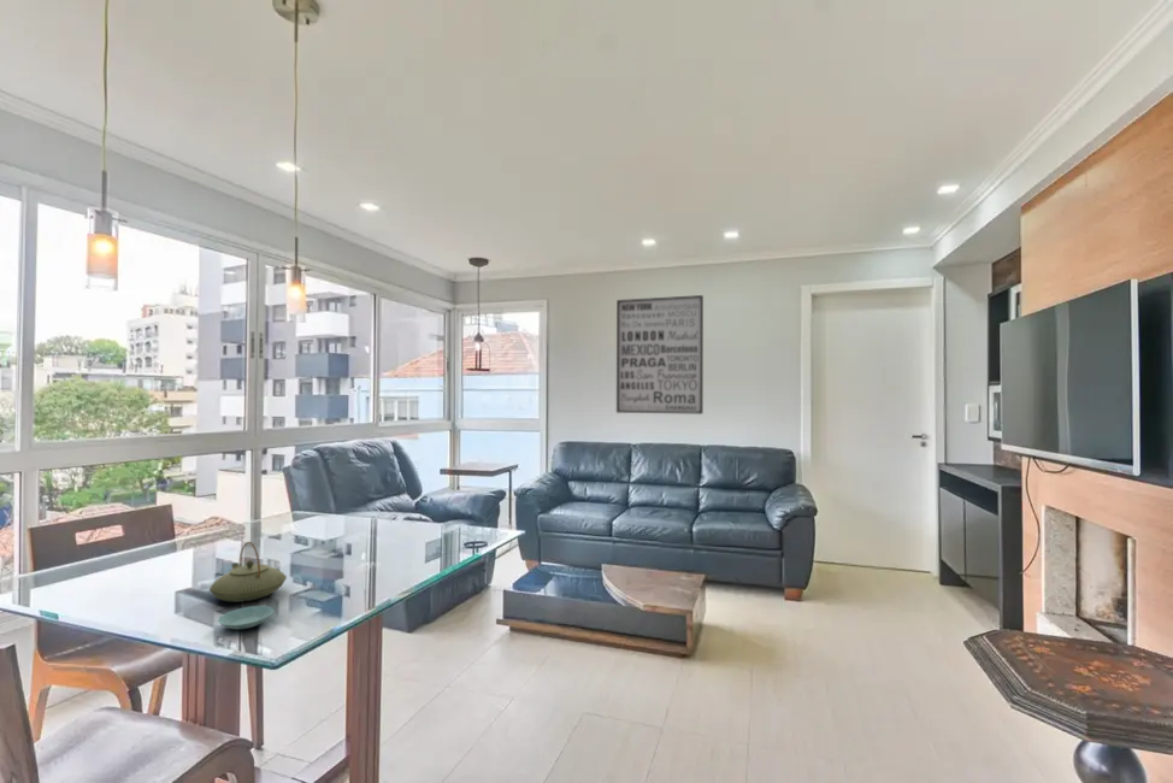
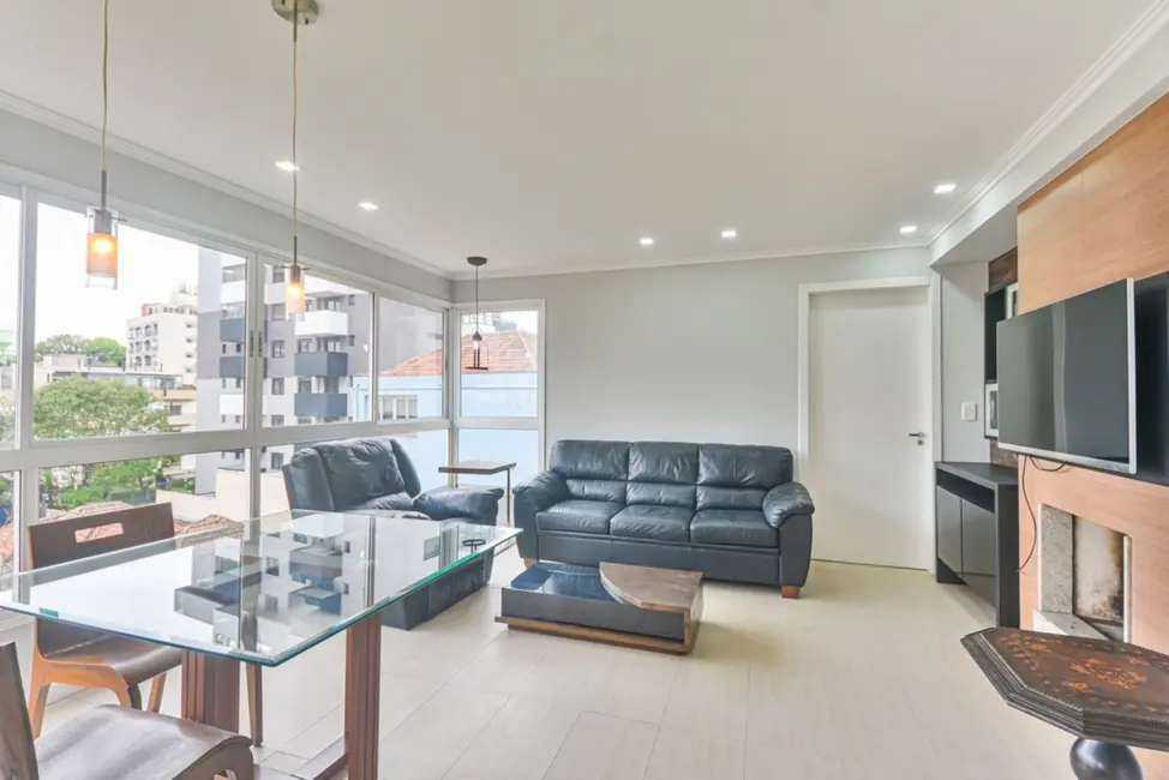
- wall art [615,294,705,416]
- saucer [217,605,275,631]
- teapot [208,541,288,604]
